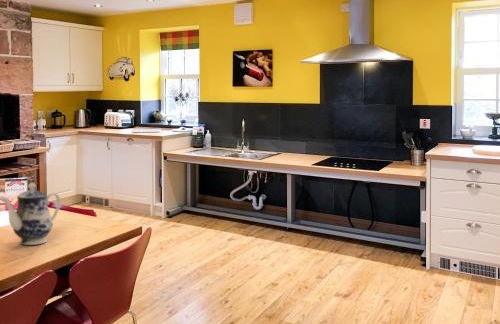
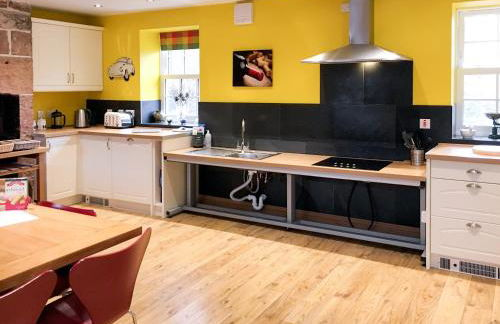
- teapot [0,182,62,246]
